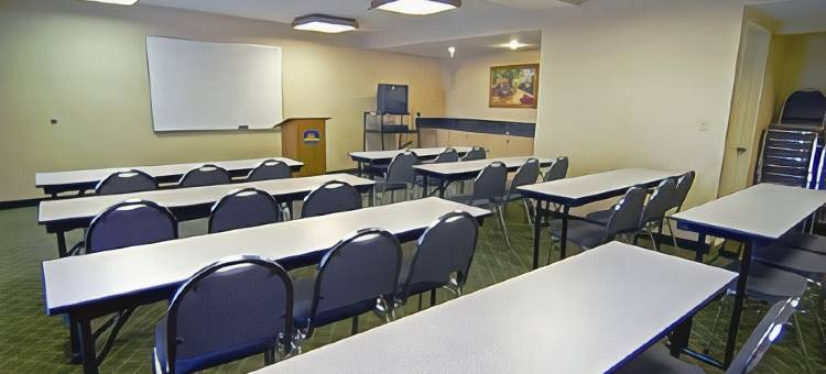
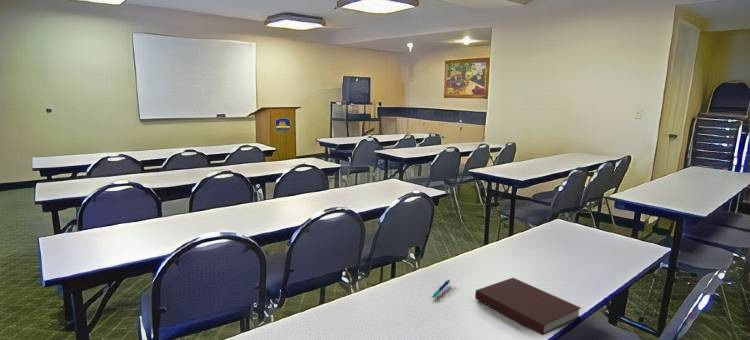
+ pen [431,279,451,299]
+ notebook [474,277,582,336]
